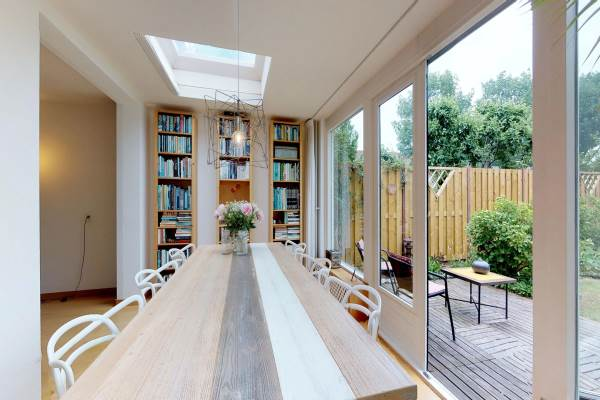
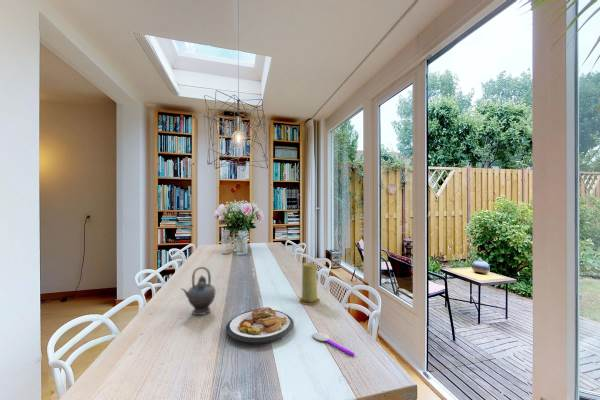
+ teapot [180,266,216,316]
+ plate [225,306,295,345]
+ candle [298,262,321,306]
+ spoon [312,332,356,357]
